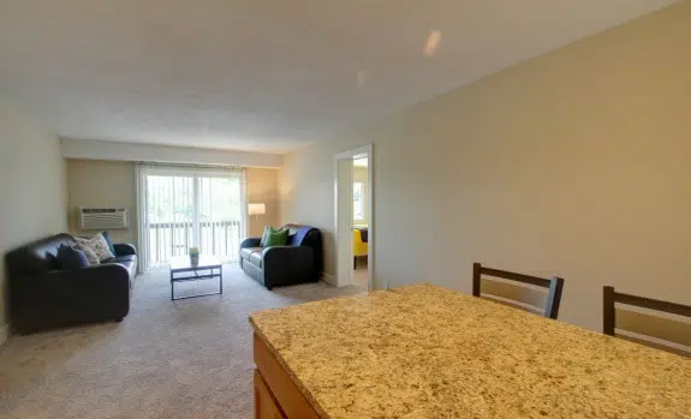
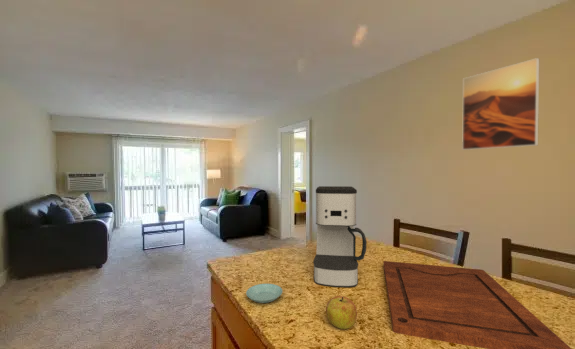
+ coffee maker [312,185,368,288]
+ apple [325,295,358,330]
+ cutting board [382,260,572,349]
+ saucer [245,283,283,304]
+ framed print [461,57,540,151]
